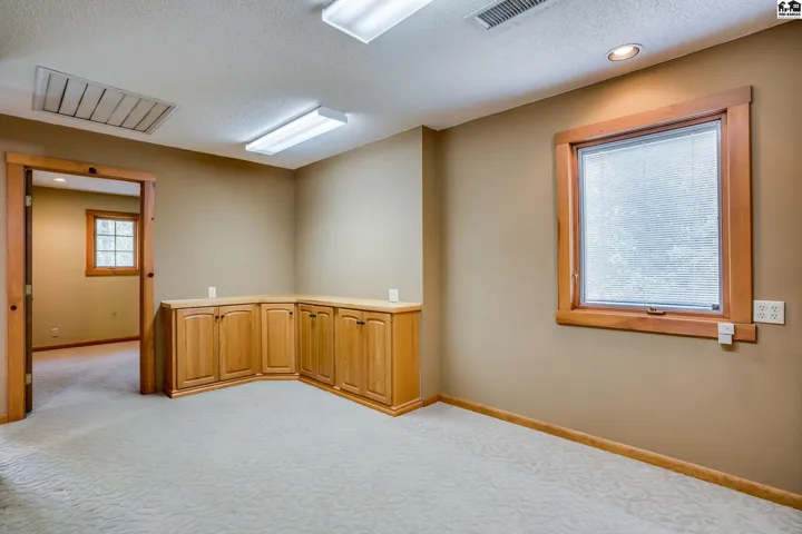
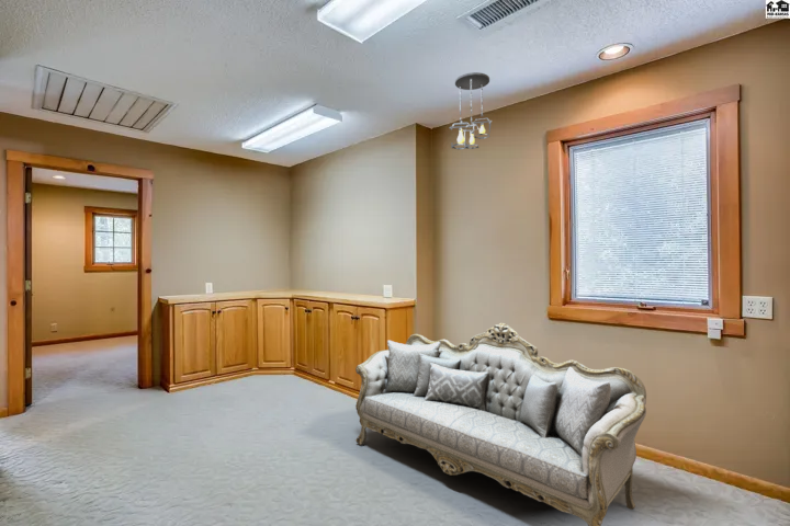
+ settee [354,322,647,526]
+ ceiling light fixture [449,71,493,150]
